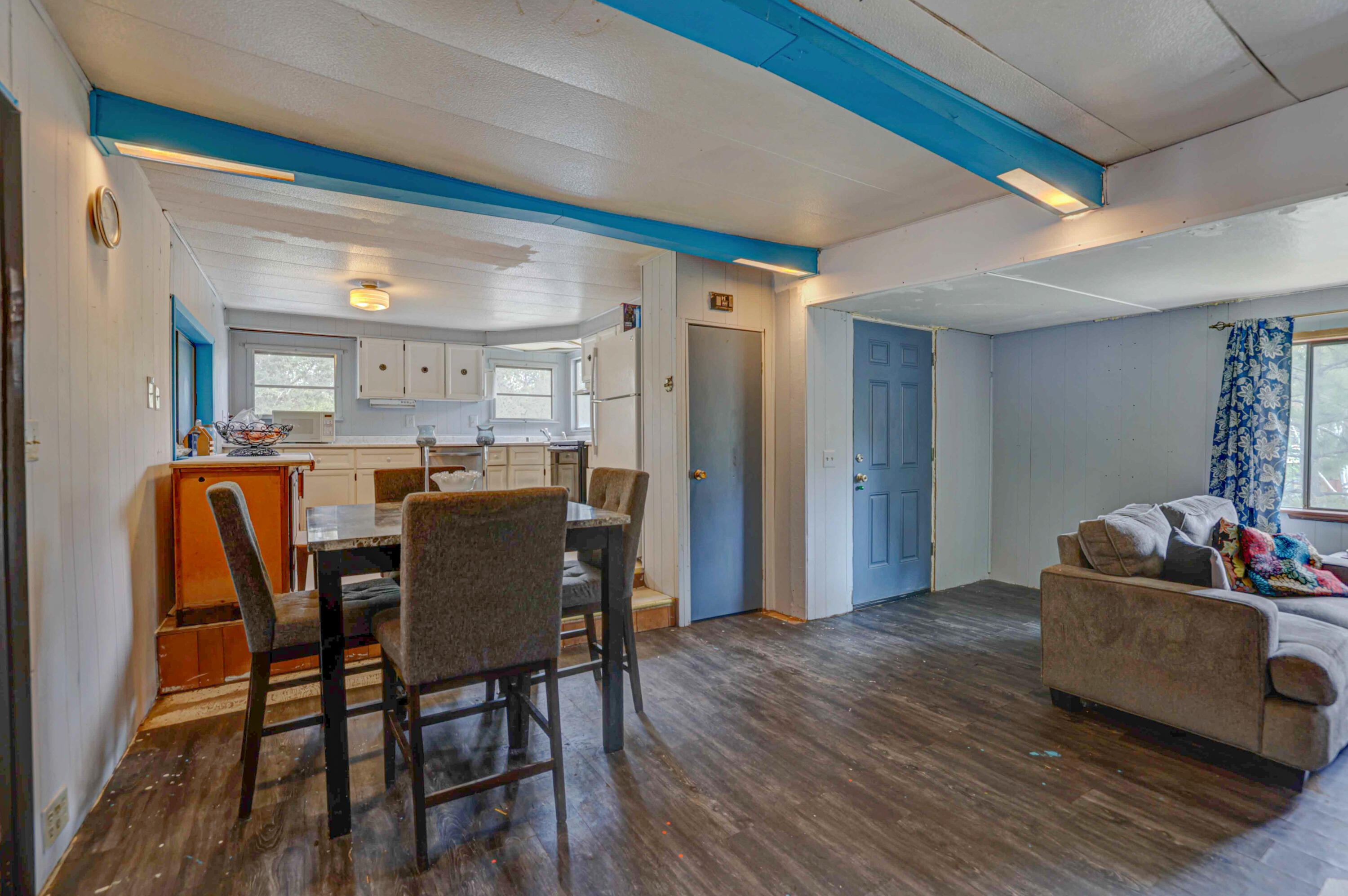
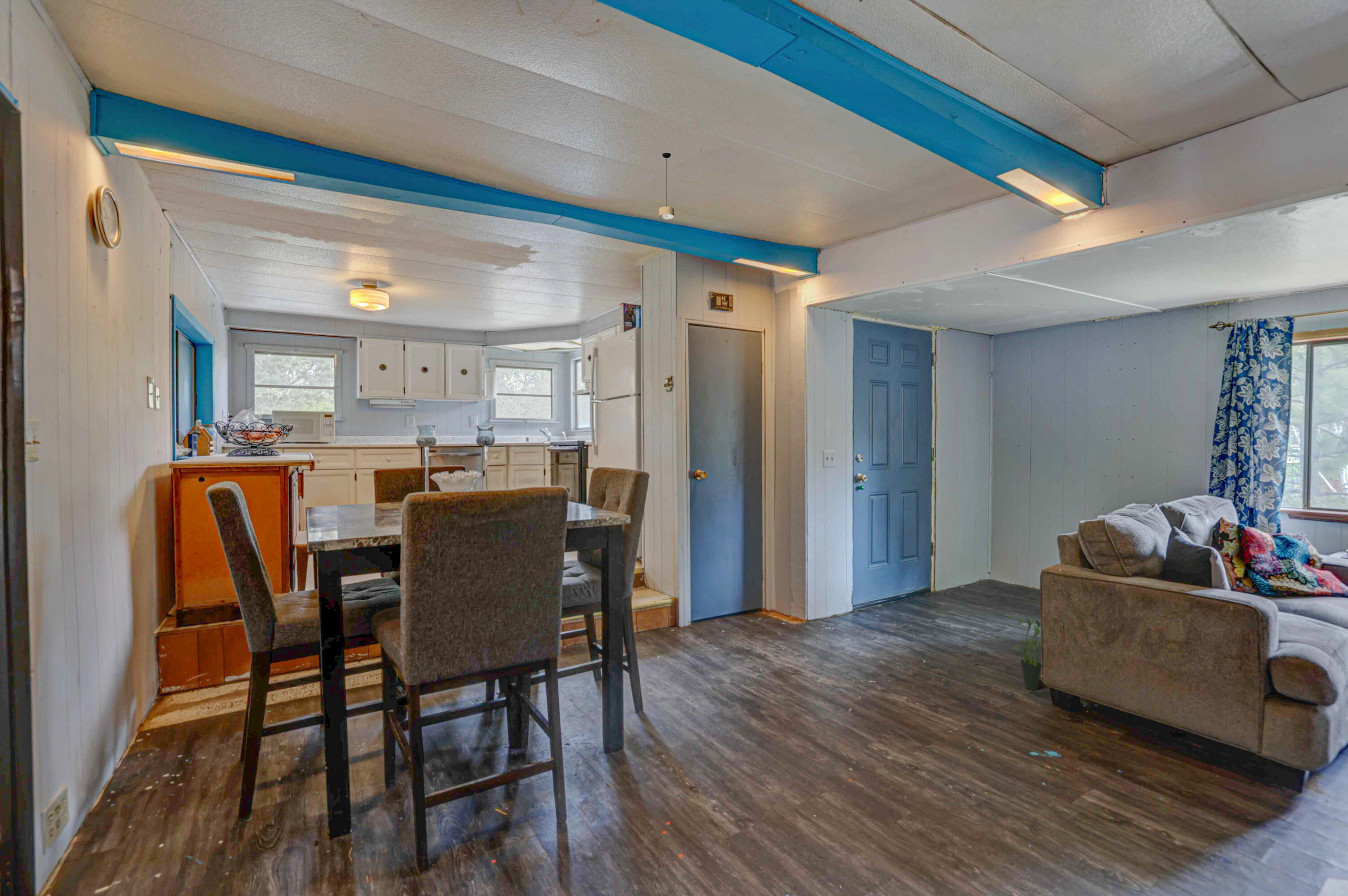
+ potted plant [1013,614,1042,691]
+ pendant light [658,152,674,220]
